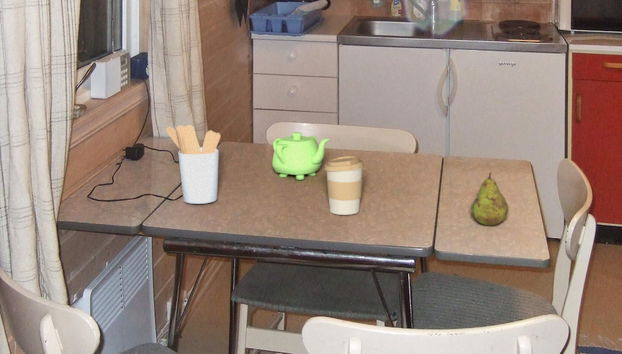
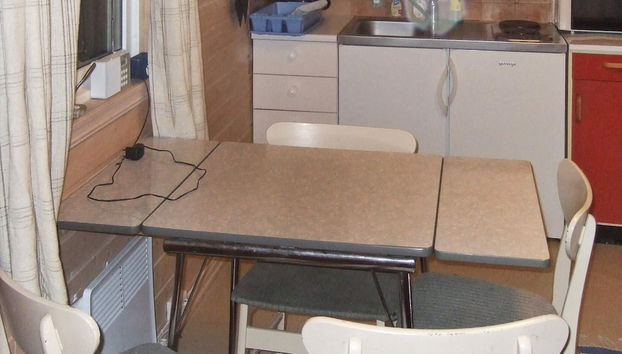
- teapot [271,131,331,181]
- utensil holder [165,124,221,205]
- coffee cup [323,155,365,216]
- fruit [471,171,509,227]
